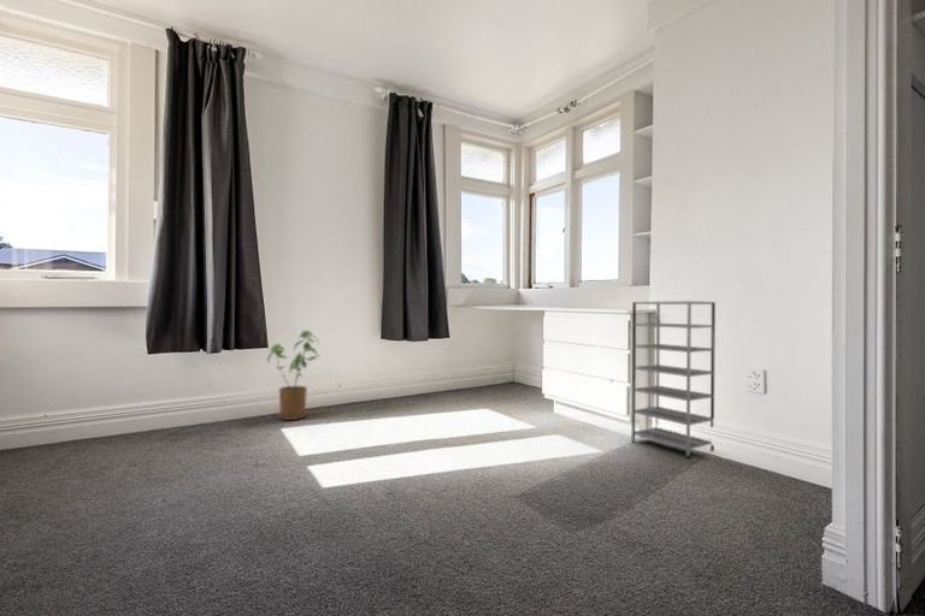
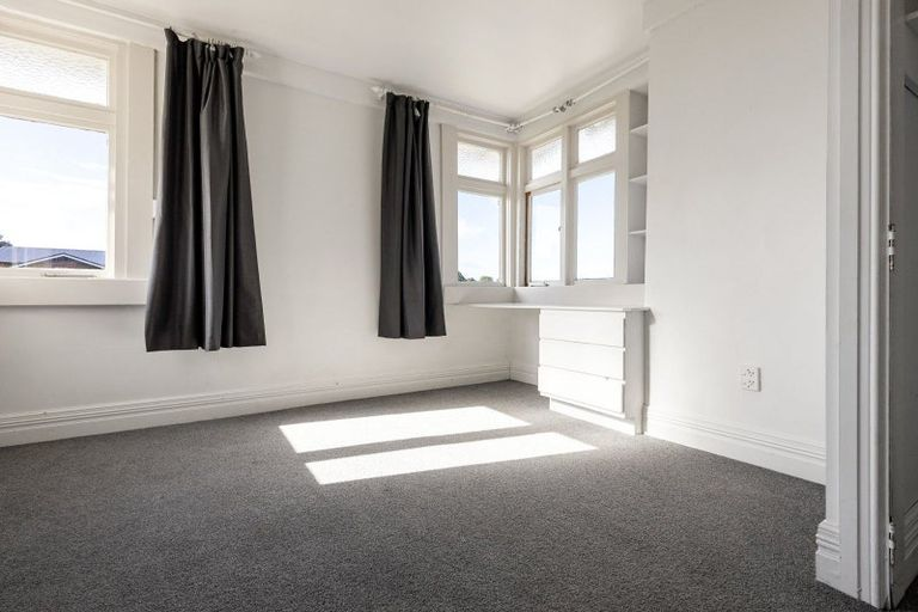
- shelving unit [630,300,717,460]
- house plant [266,330,320,421]
